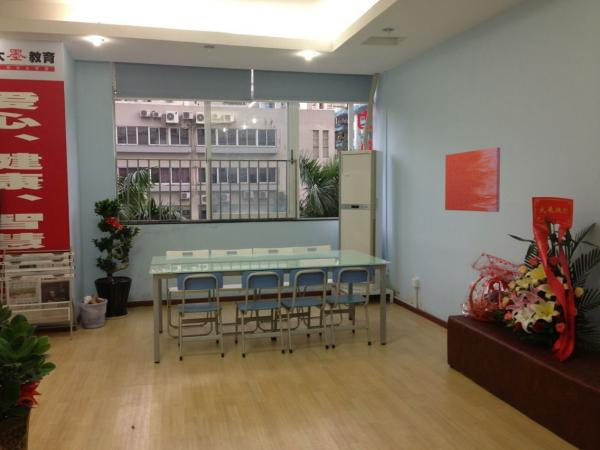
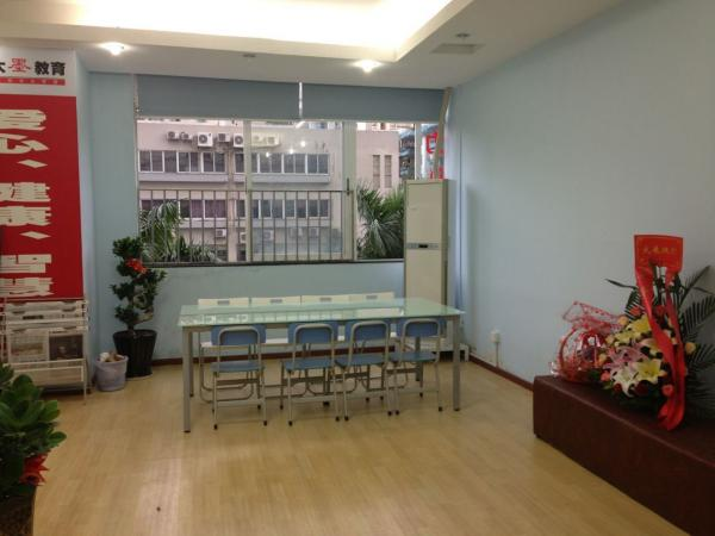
- wall art [444,146,501,213]
